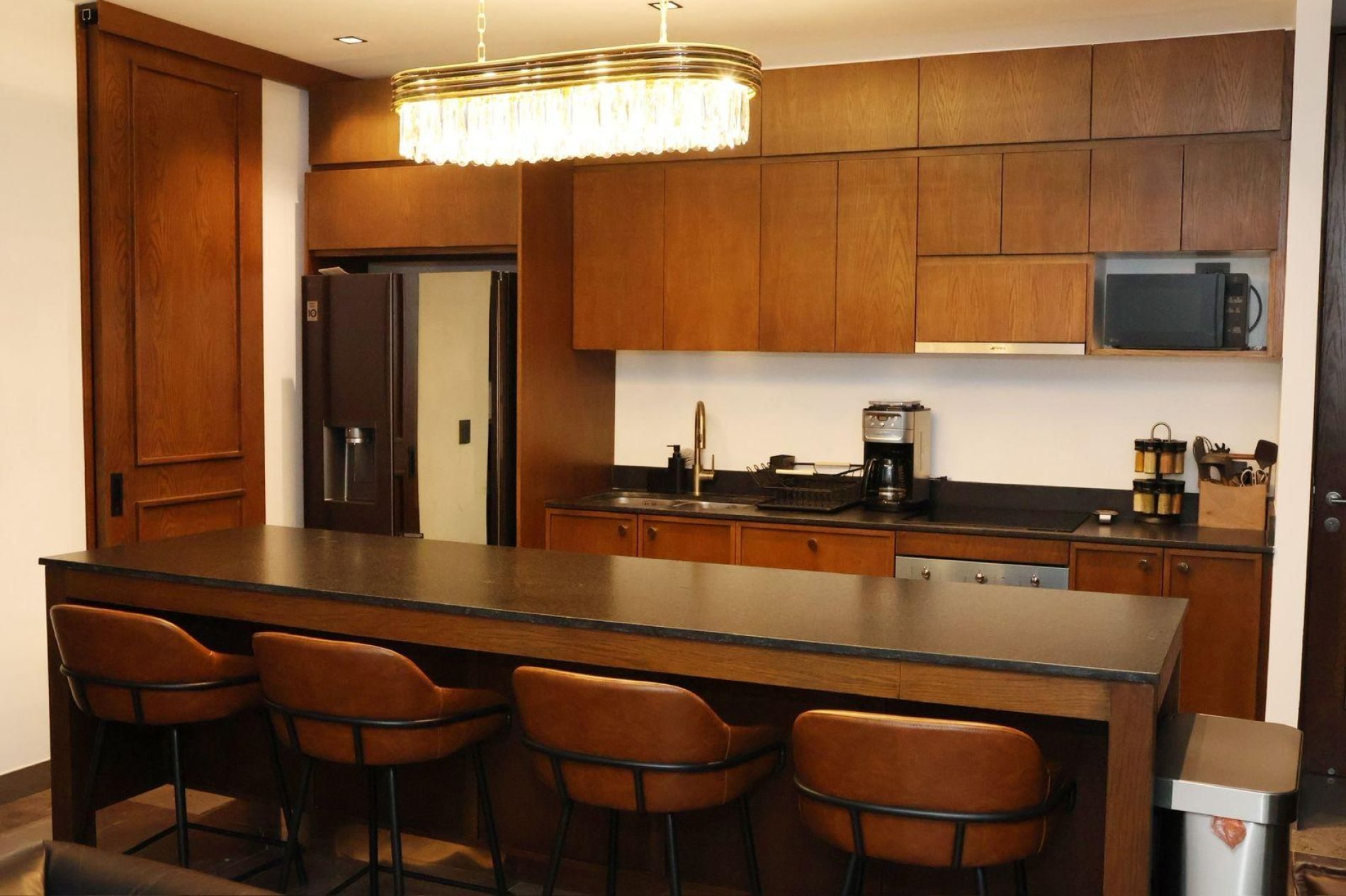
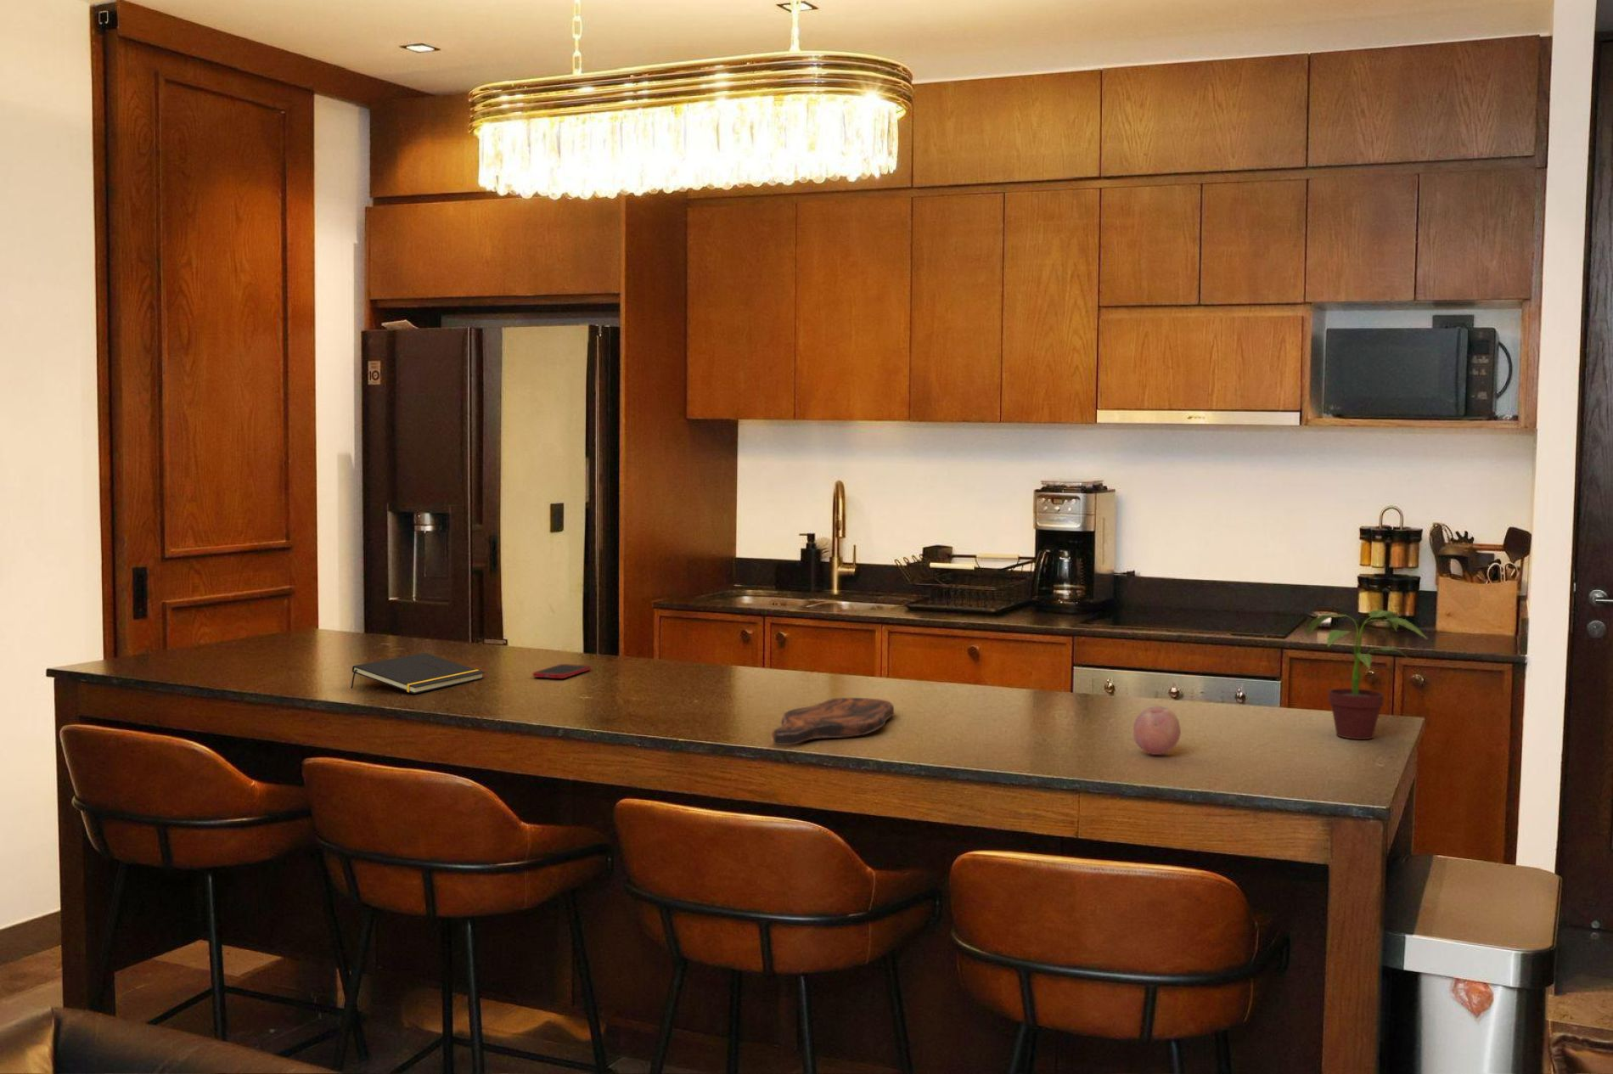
+ notepad [350,652,485,694]
+ fruit [1132,706,1182,755]
+ cutting board [771,698,895,747]
+ cell phone [532,663,592,680]
+ potted plant [1306,609,1428,741]
